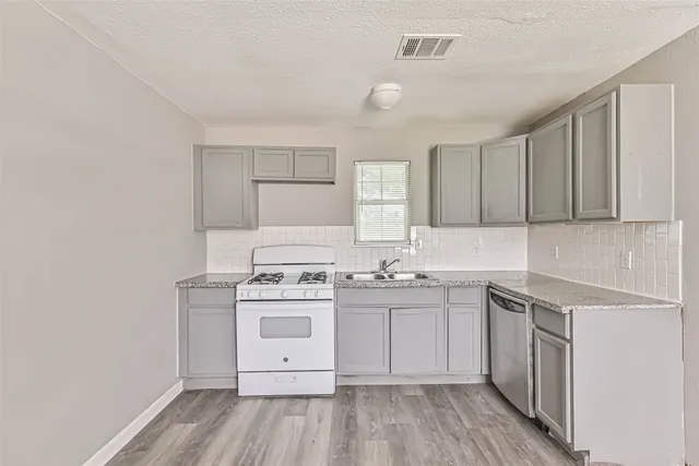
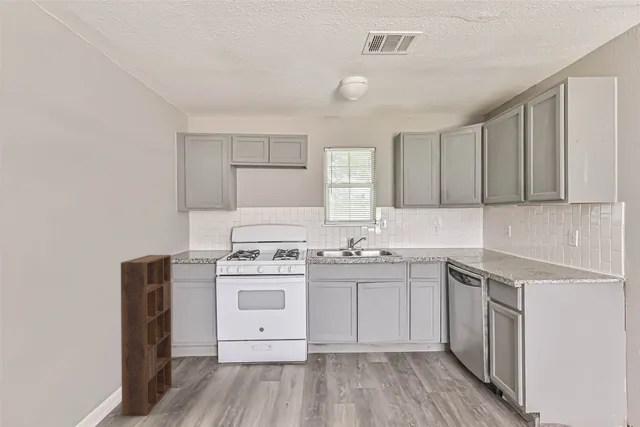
+ spice rack [120,254,173,417]
